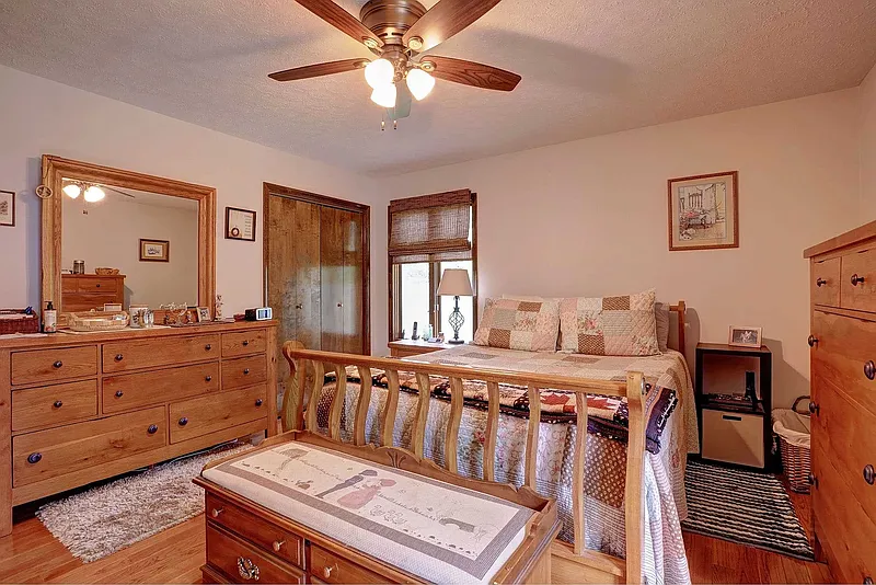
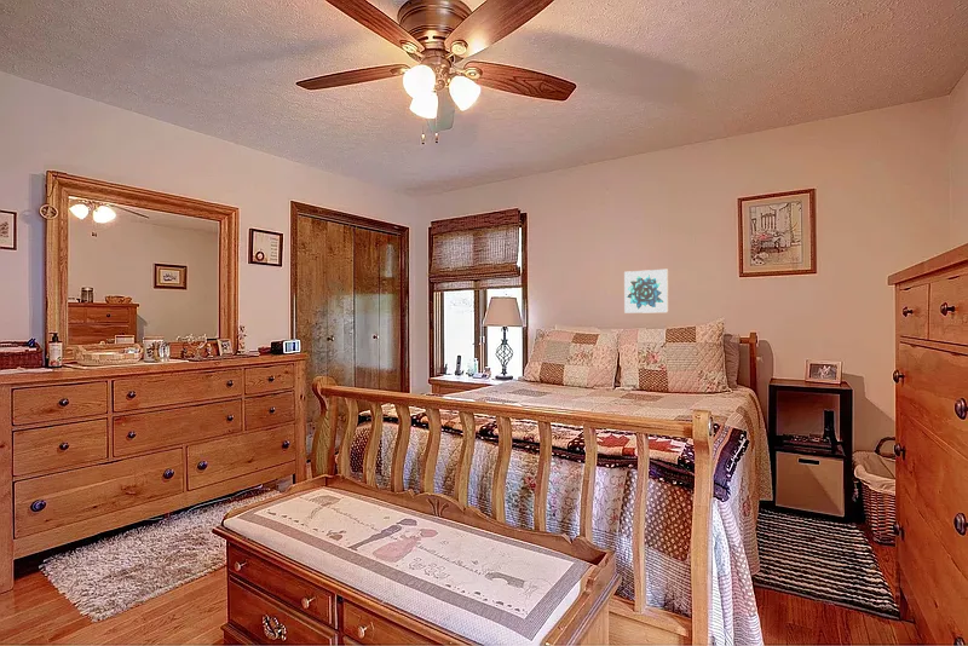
+ wall art [623,269,670,315]
